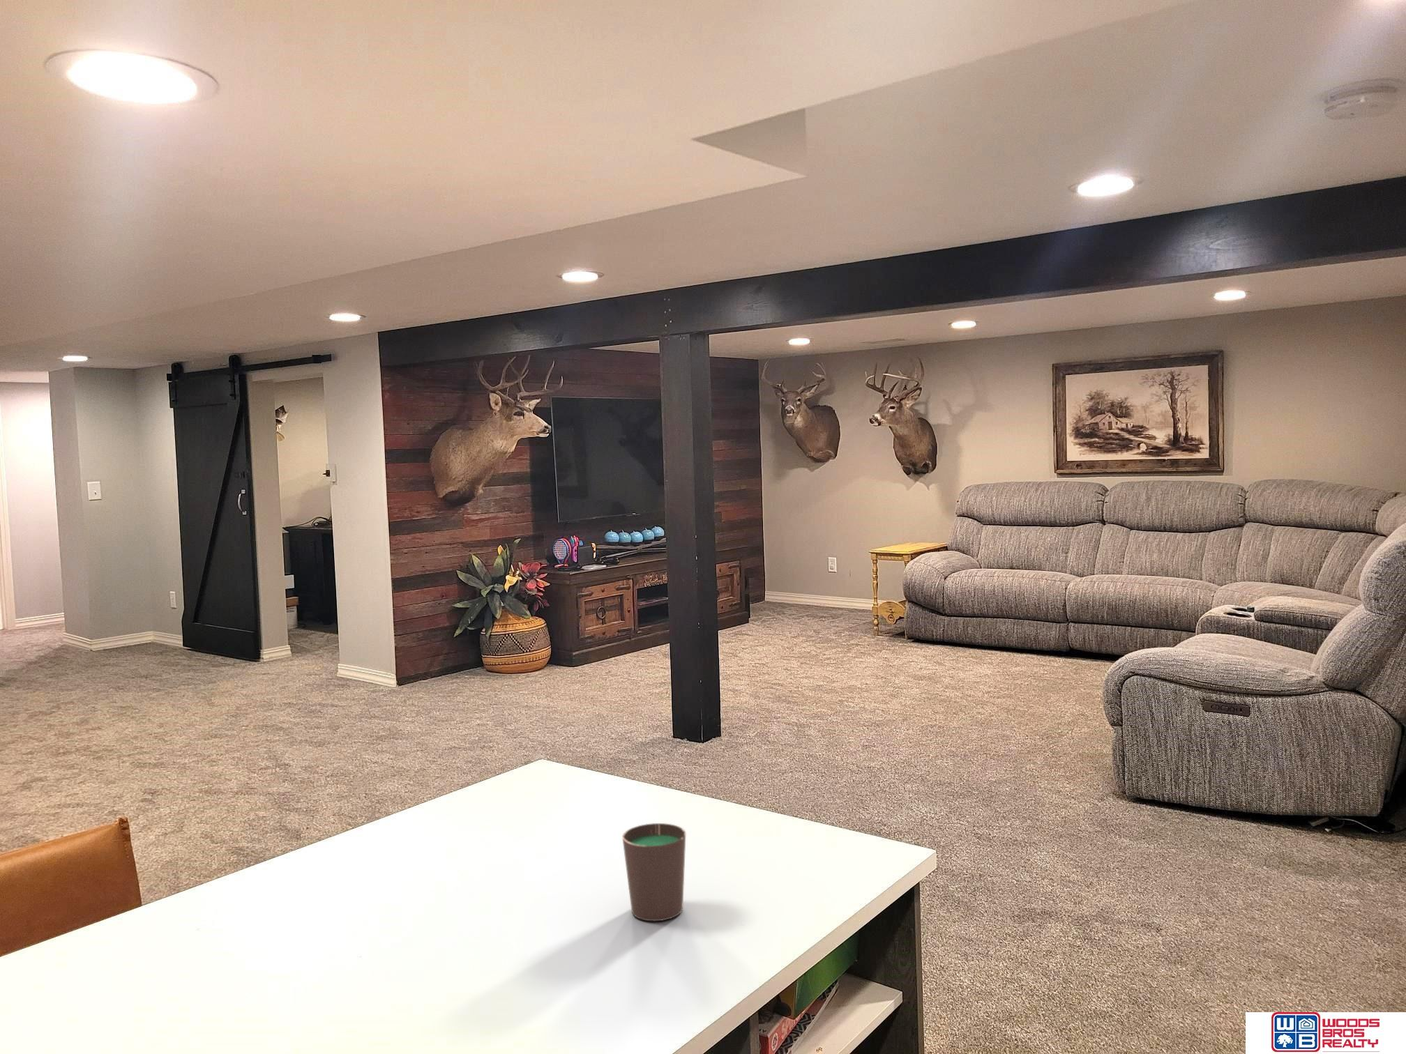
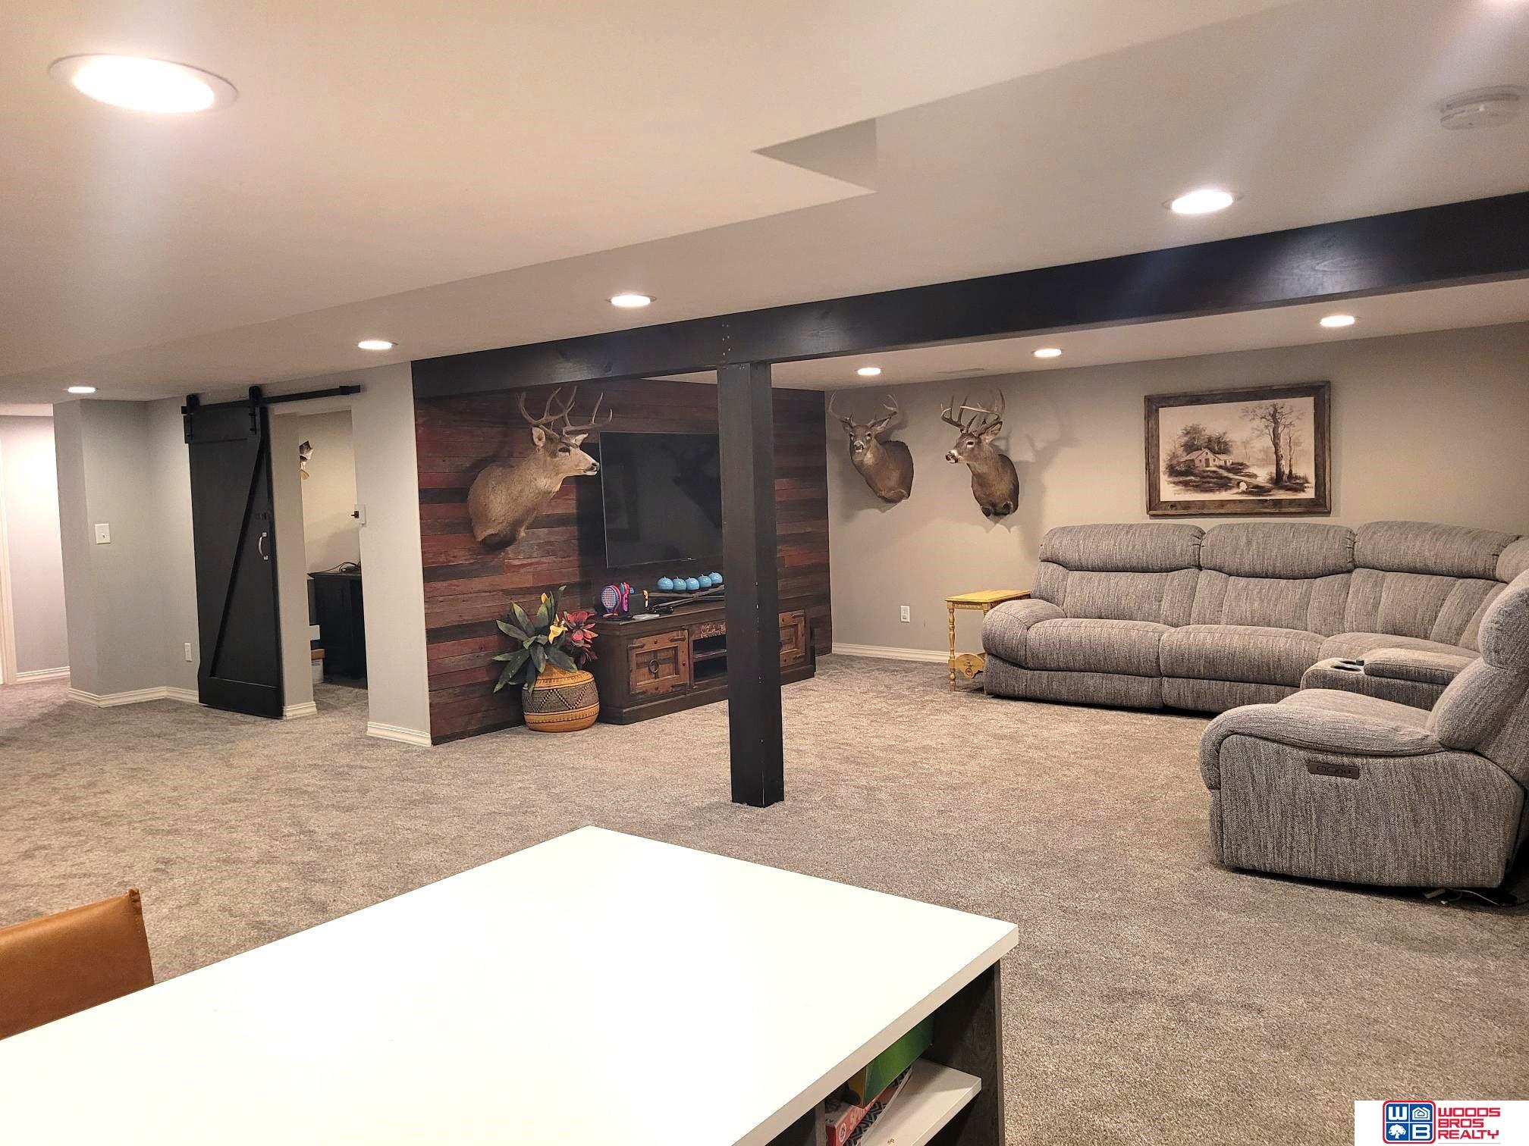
- cup [621,823,686,921]
